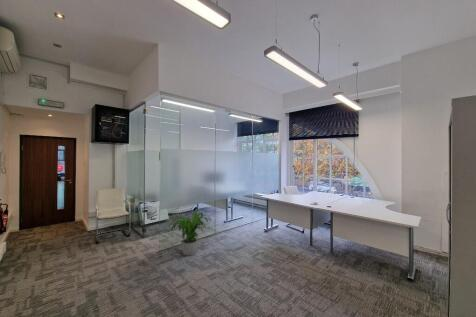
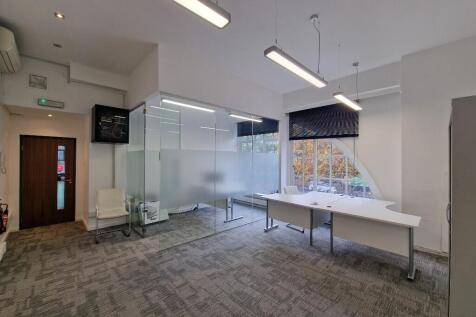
- potted plant [168,211,212,256]
